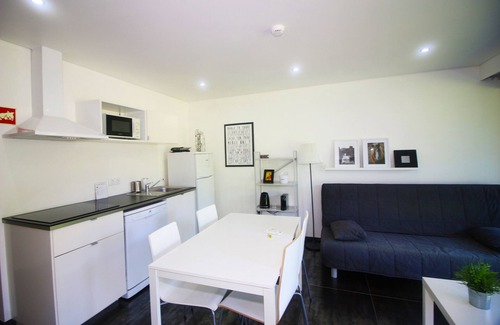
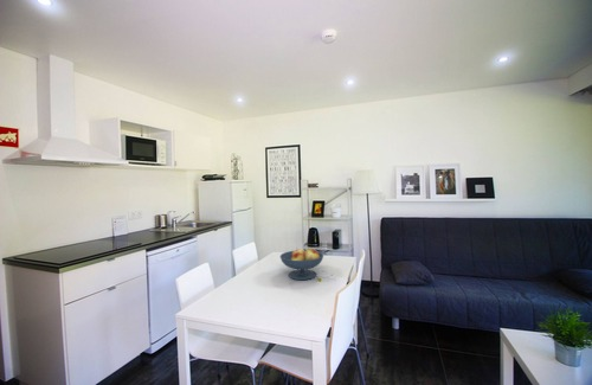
+ fruit bowl [279,248,324,281]
